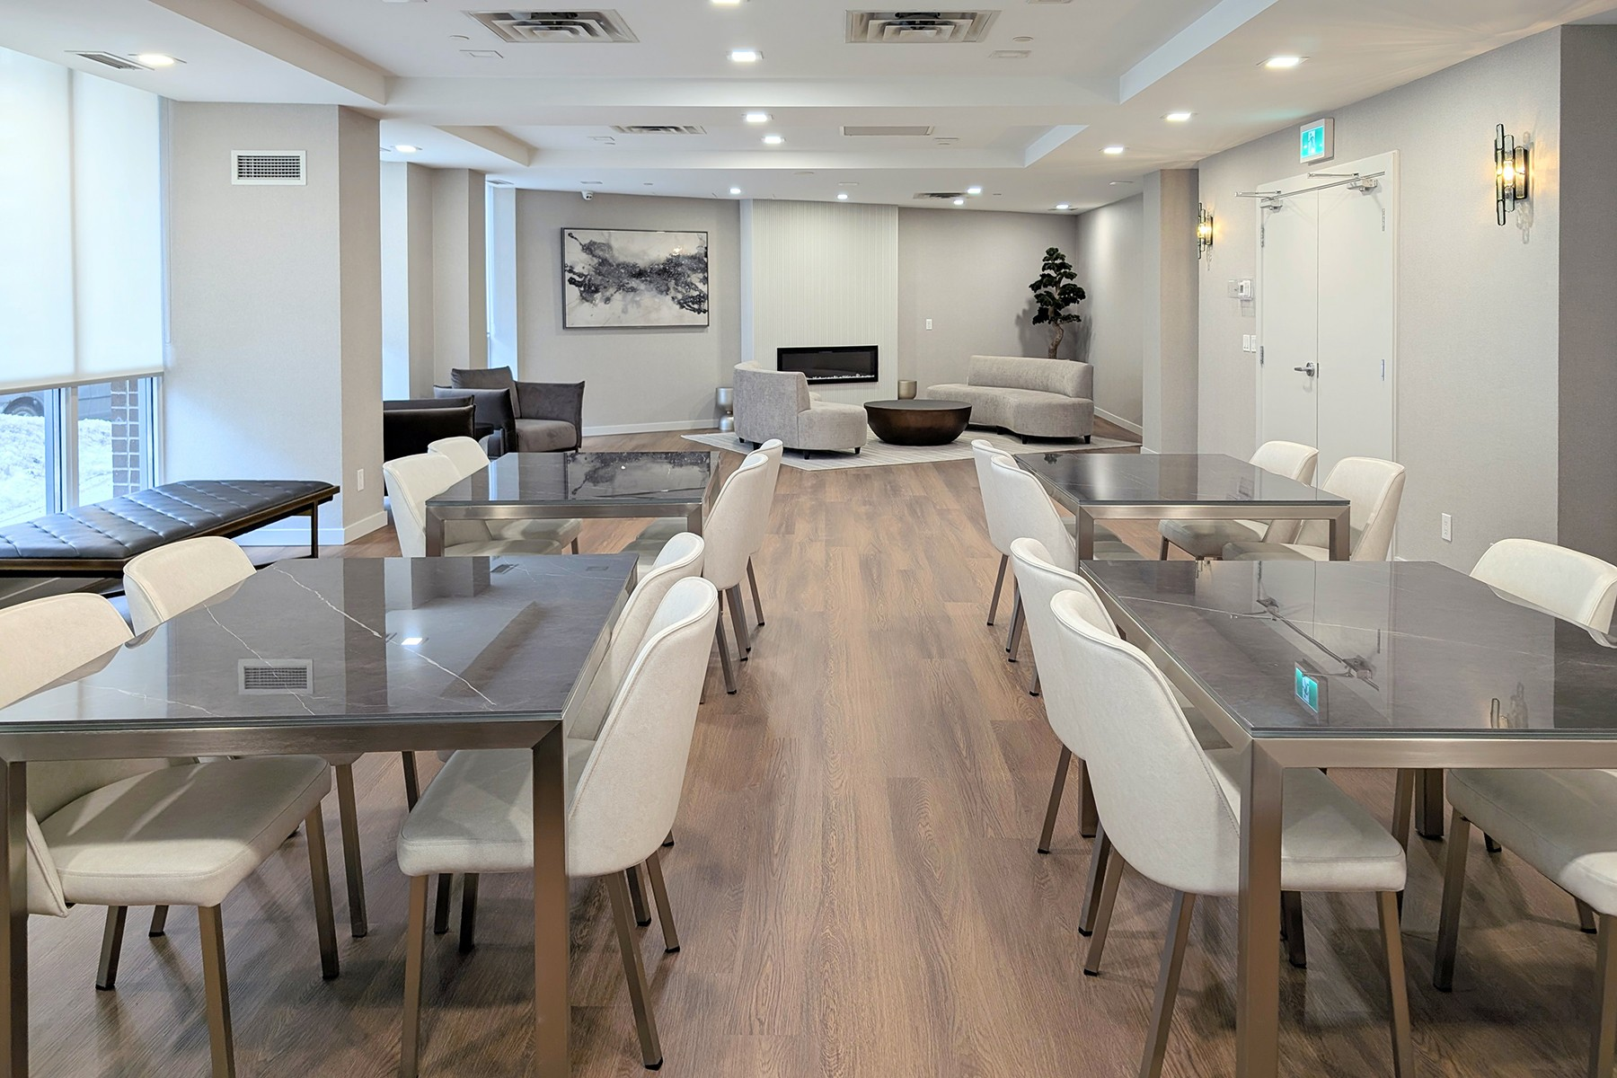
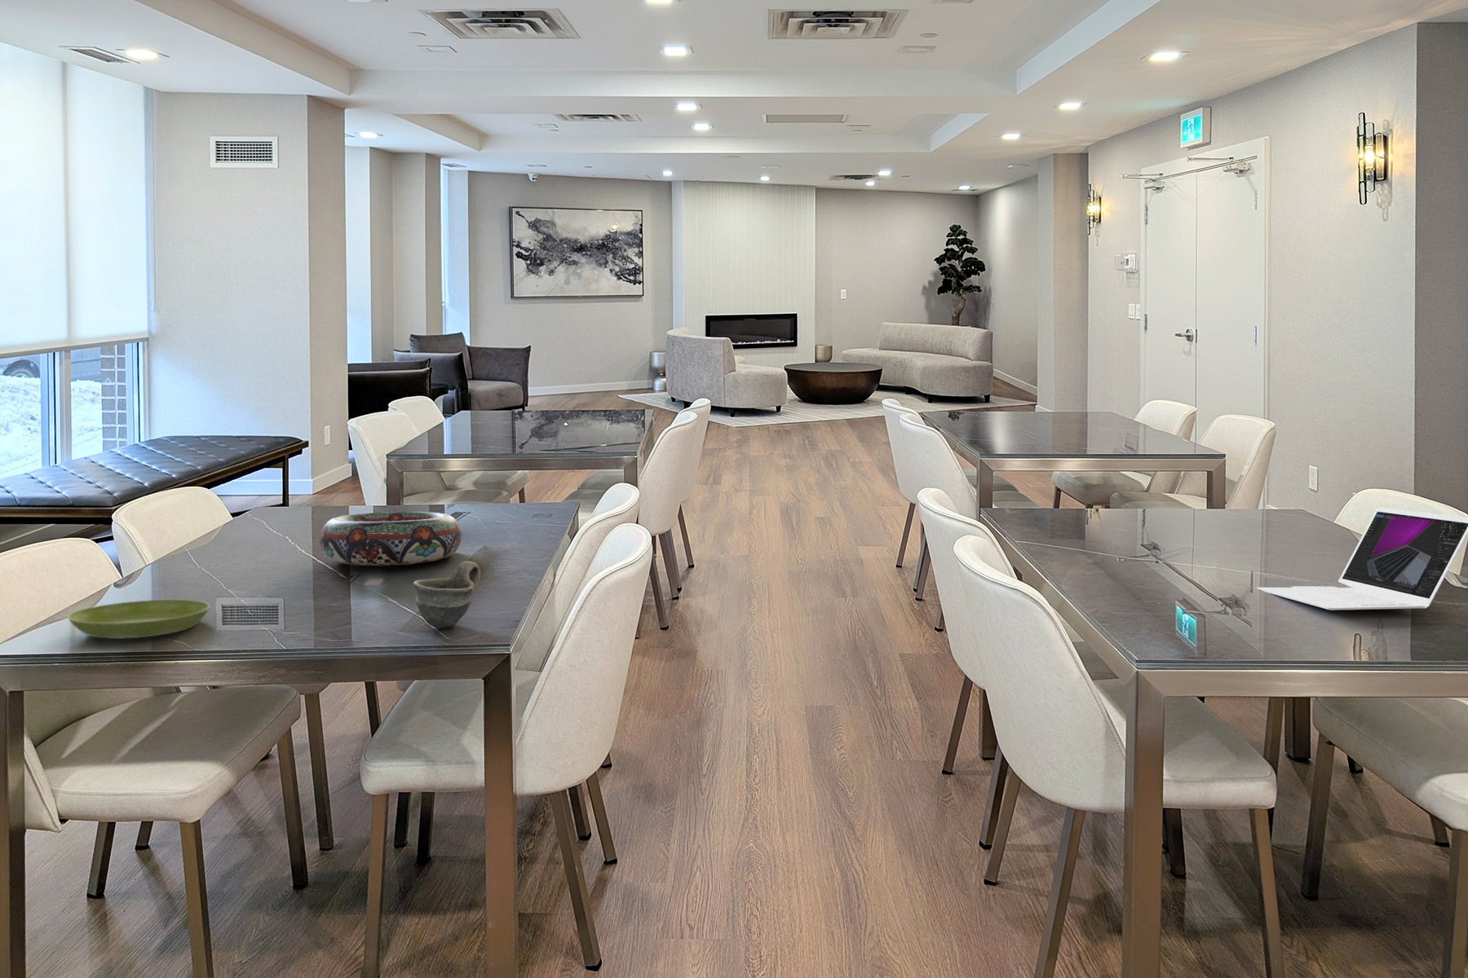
+ cup [413,561,482,629]
+ decorative bowl [319,511,462,566]
+ saucer [67,599,211,639]
+ laptop [1256,503,1468,611]
